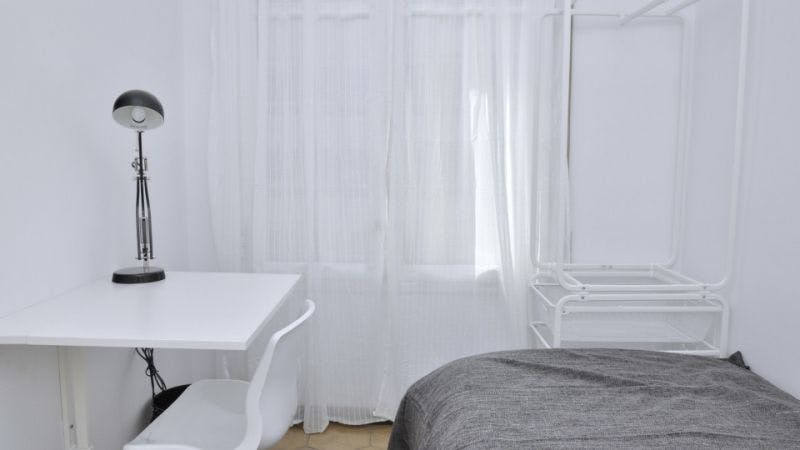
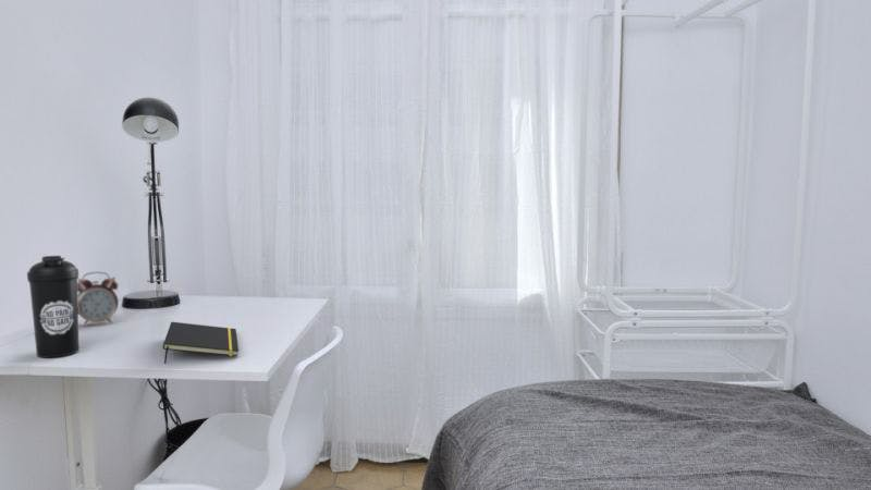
+ water bottle [26,255,79,358]
+ notepad [161,321,240,365]
+ alarm clock [77,271,120,327]
